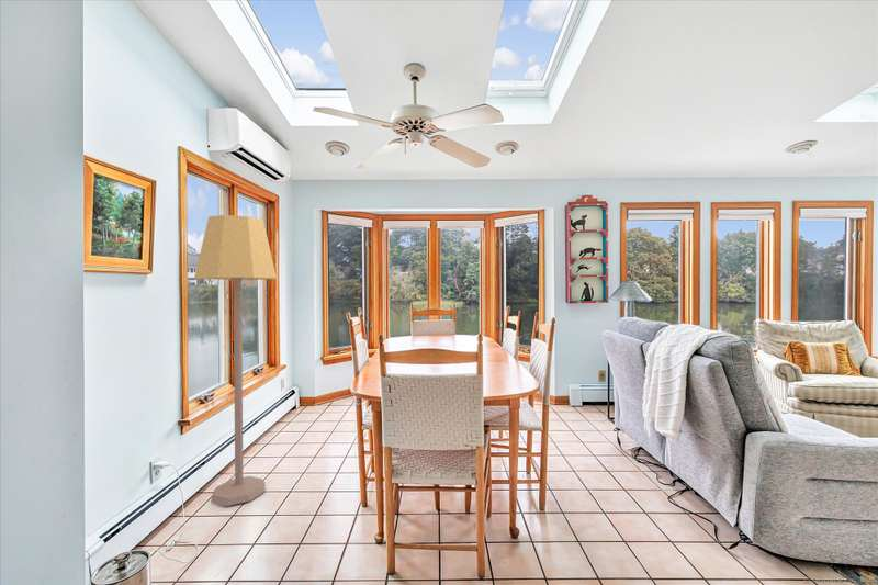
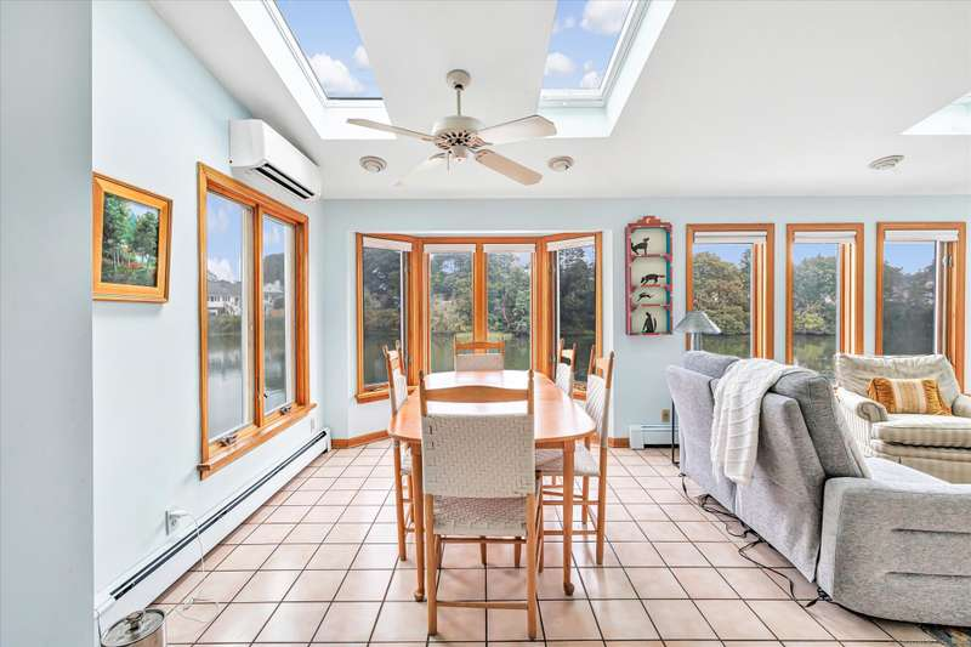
- lamp [193,214,278,507]
